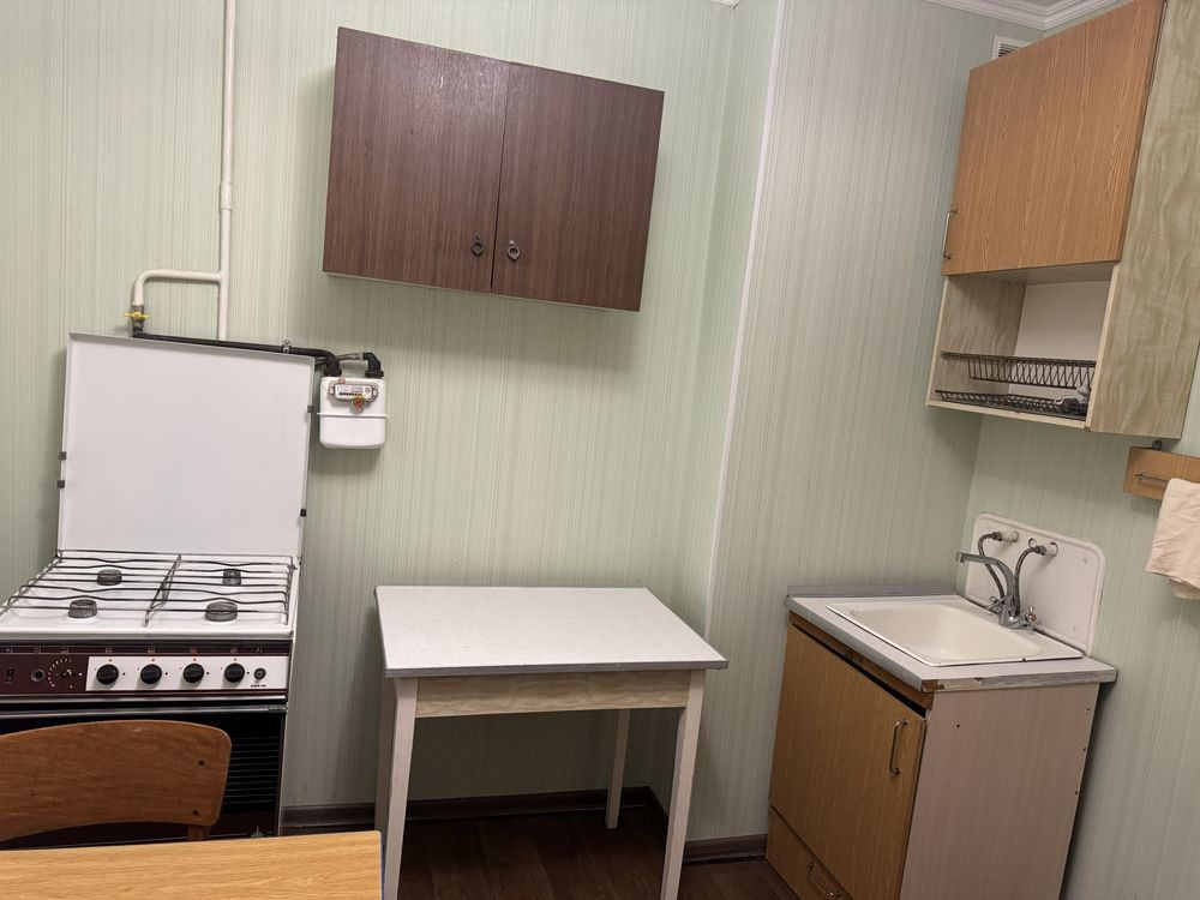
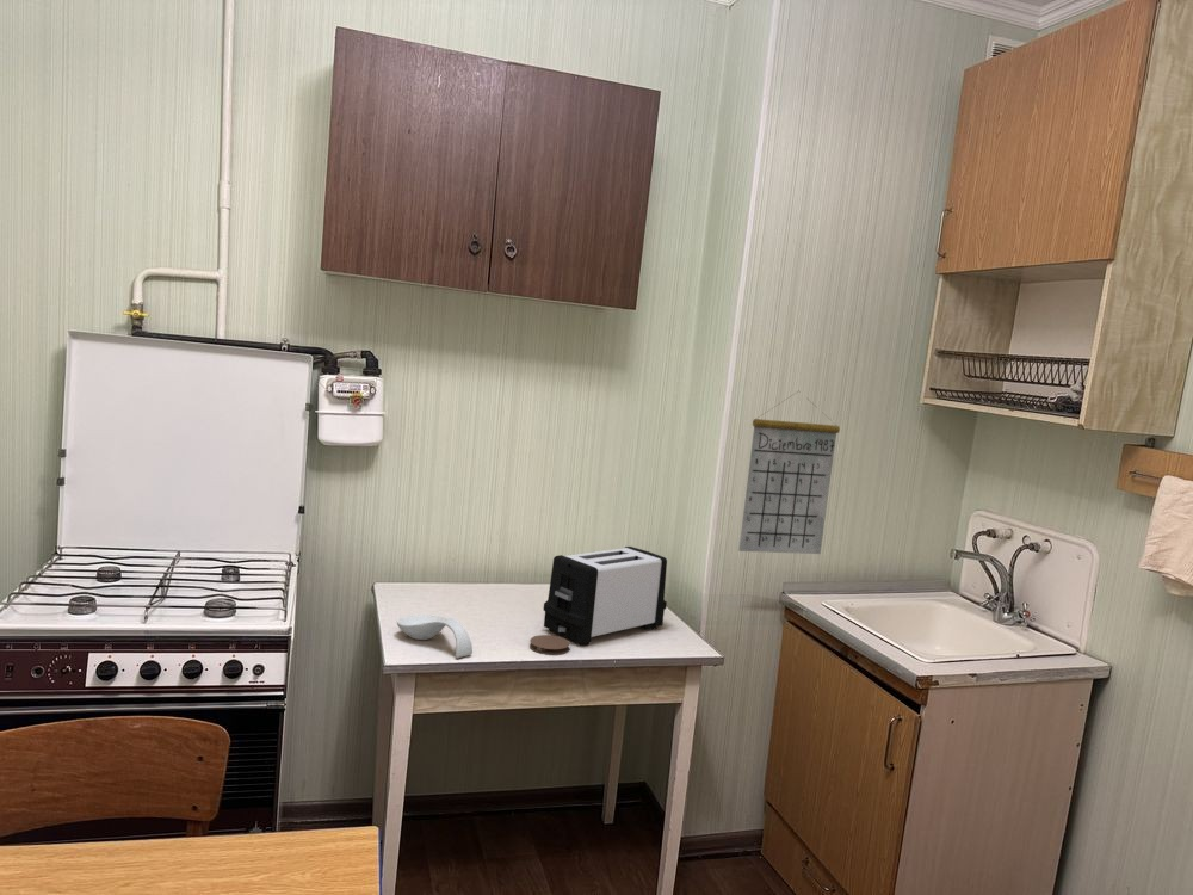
+ calendar [737,390,841,555]
+ spoon rest [396,613,474,659]
+ coaster [528,634,571,656]
+ toaster [543,545,668,647]
